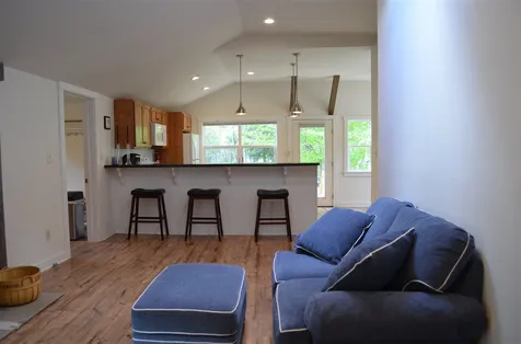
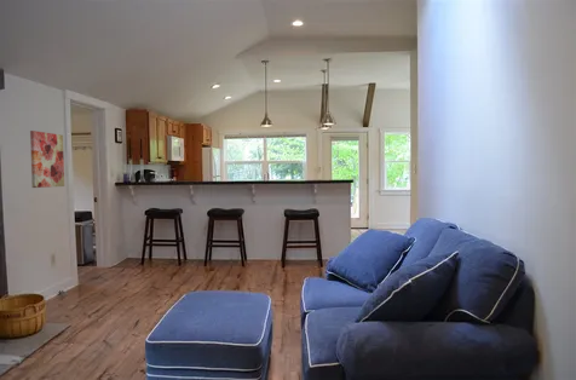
+ wall art [29,129,65,189]
